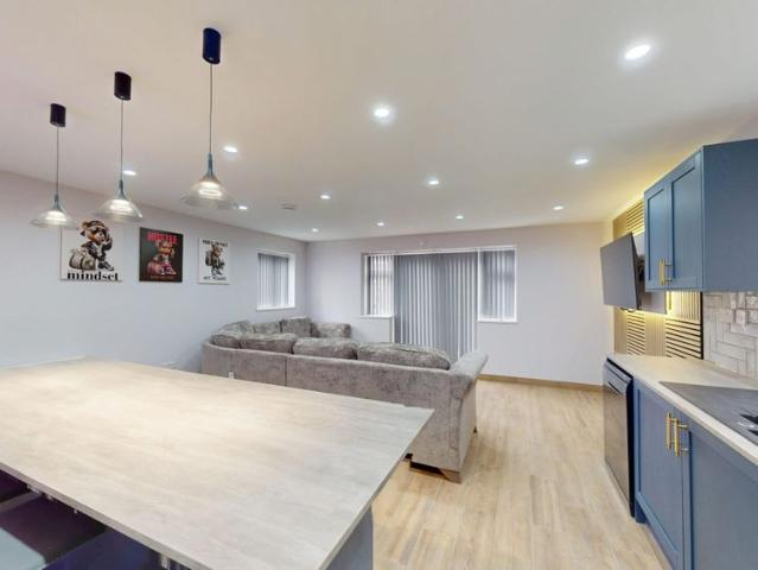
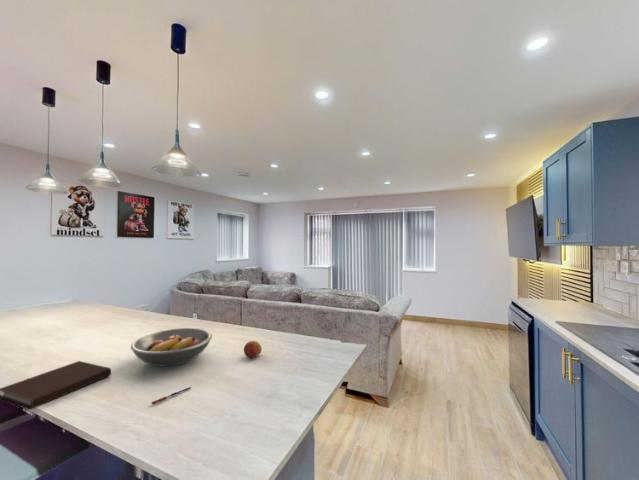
+ fruit [243,340,263,359]
+ pen [150,386,192,405]
+ notebook [0,360,112,410]
+ fruit bowl [130,327,213,368]
